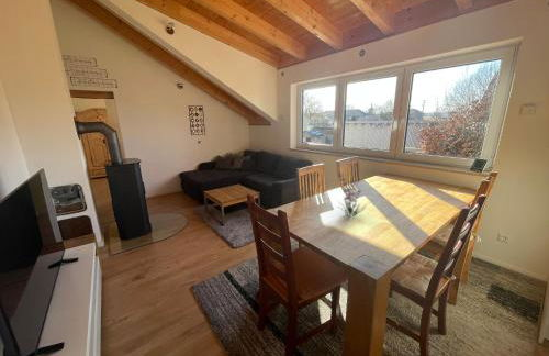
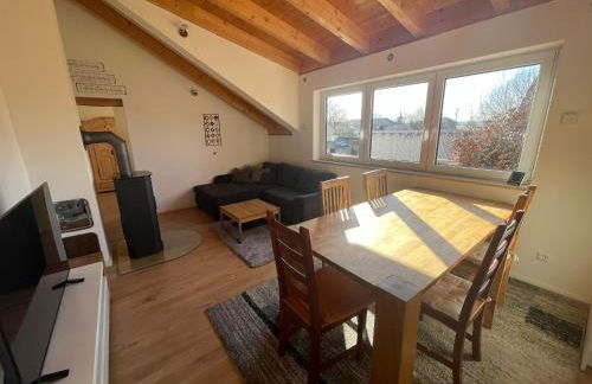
- plant [335,171,368,219]
